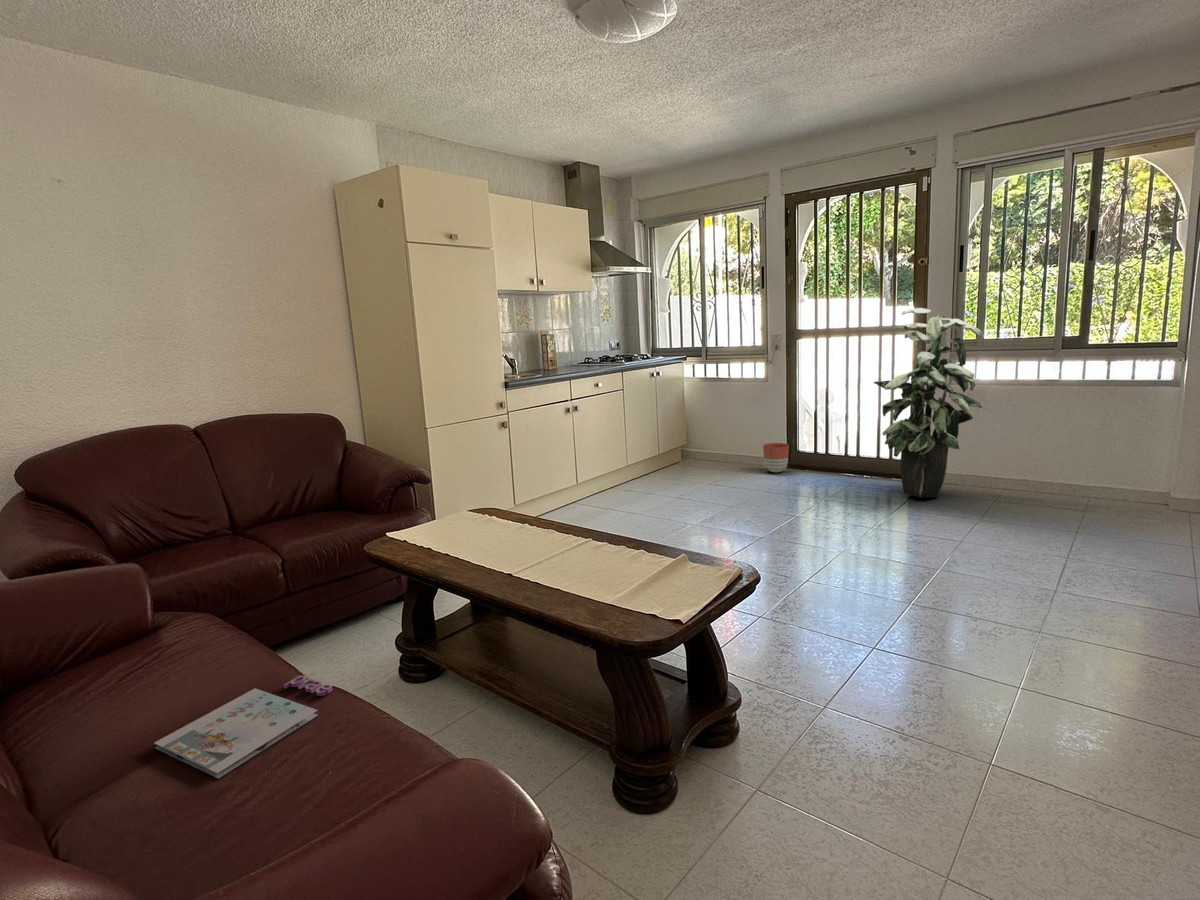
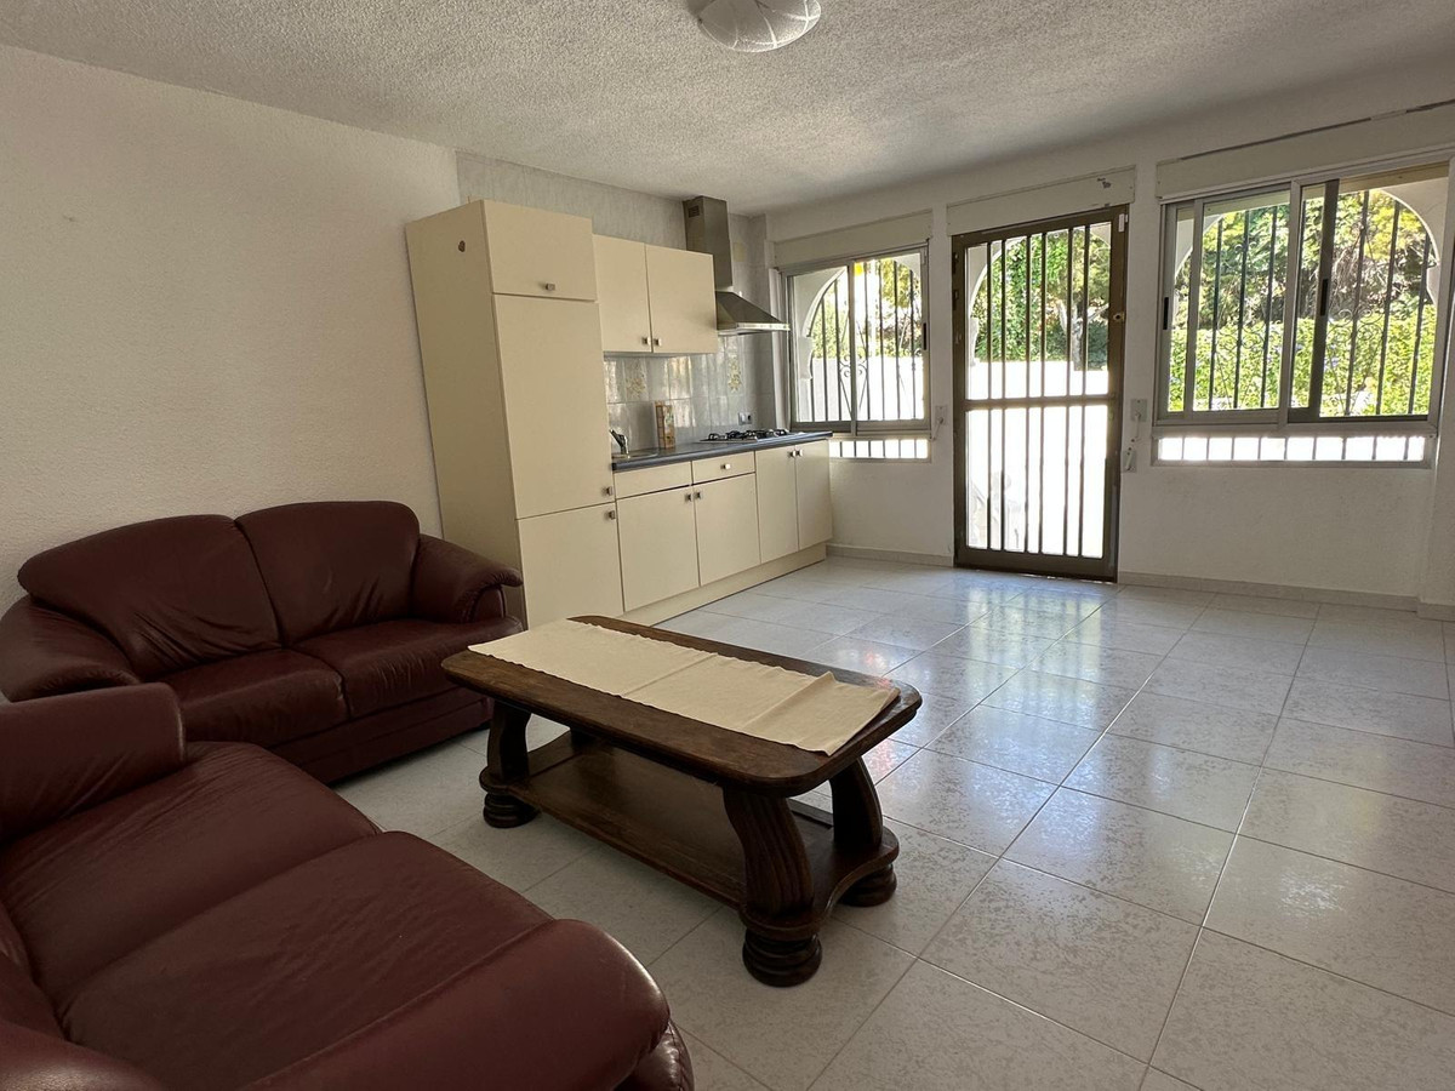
- planter [762,442,790,473]
- indoor plant [873,307,983,499]
- magazine [154,674,333,780]
